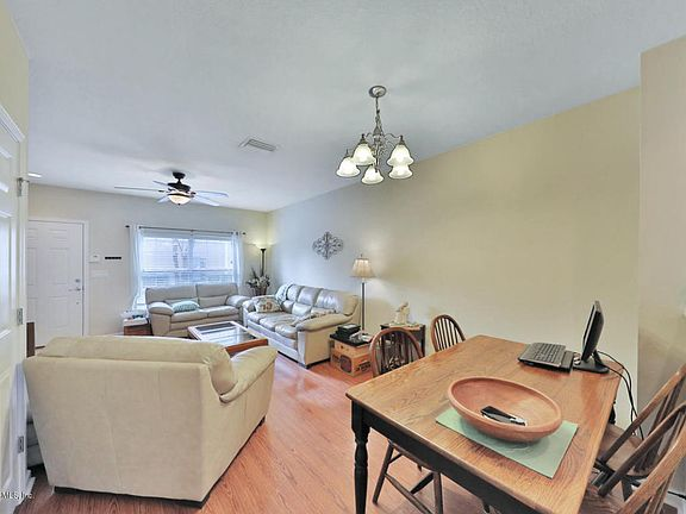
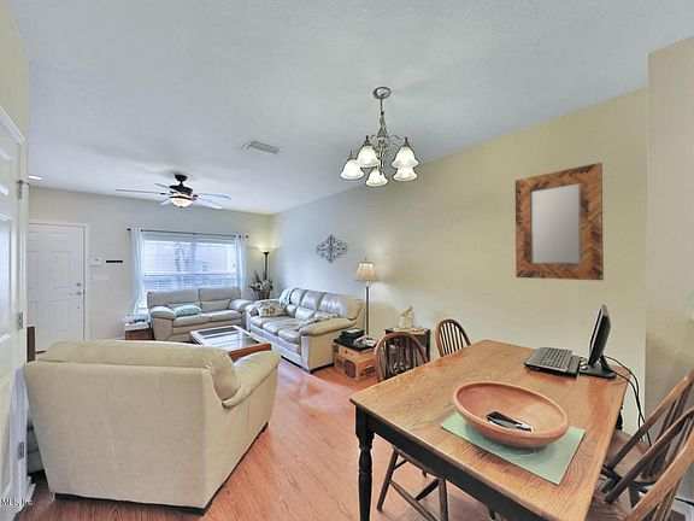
+ home mirror [514,162,605,281]
